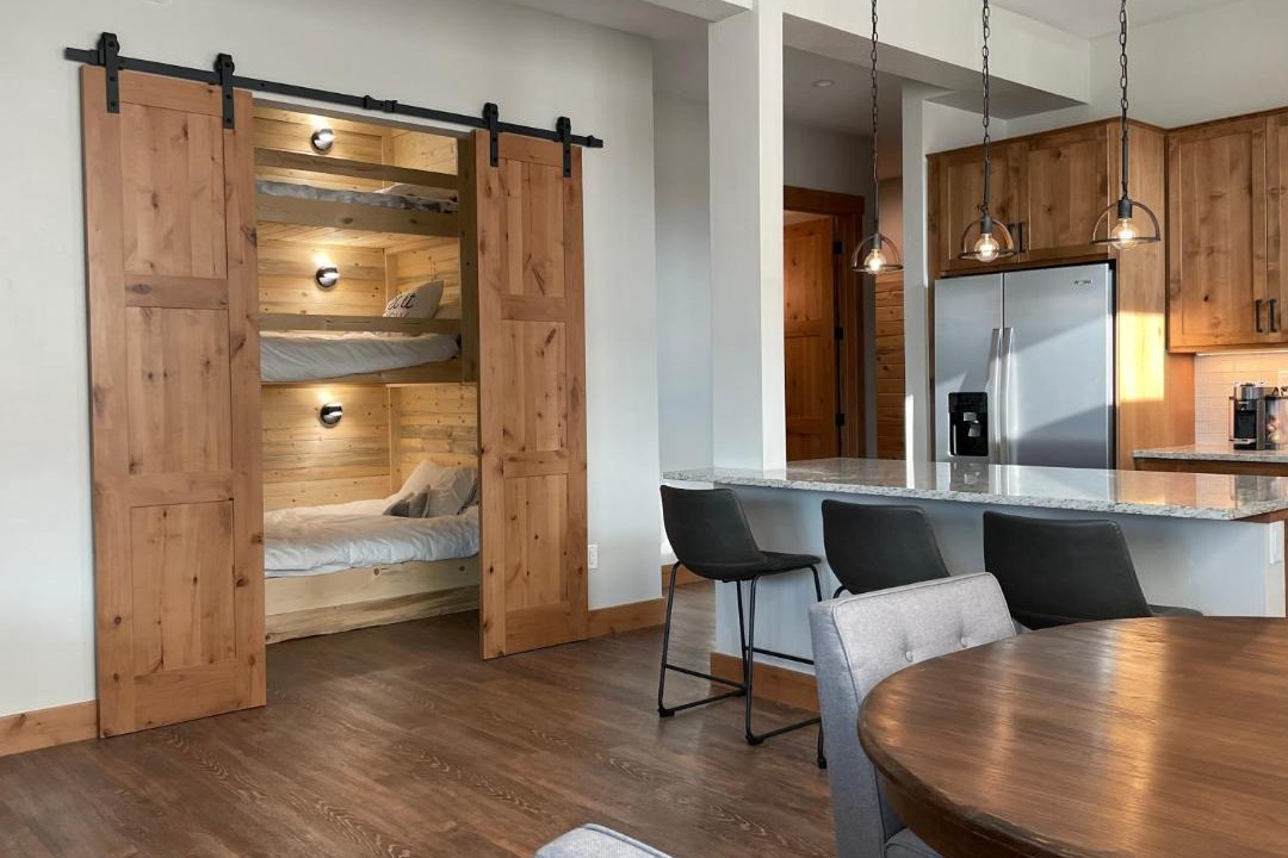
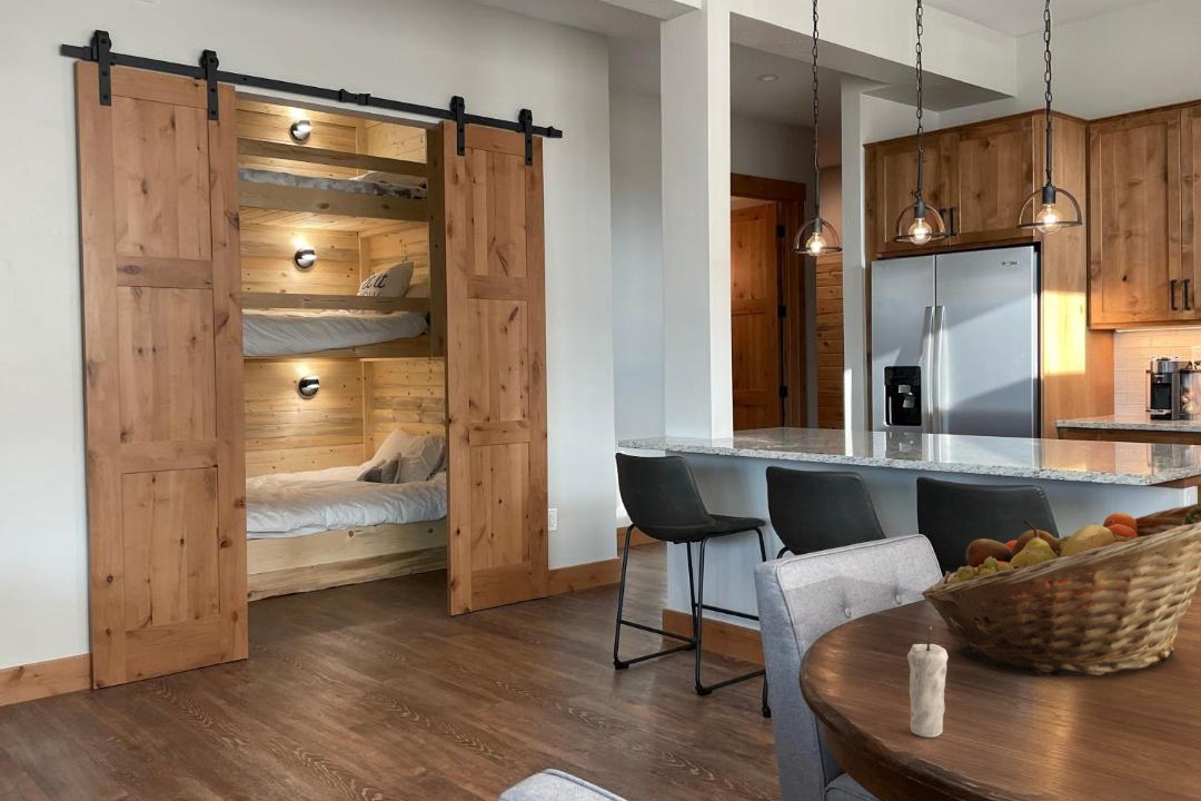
+ candle [906,631,950,739]
+ fruit basket [921,502,1201,676]
